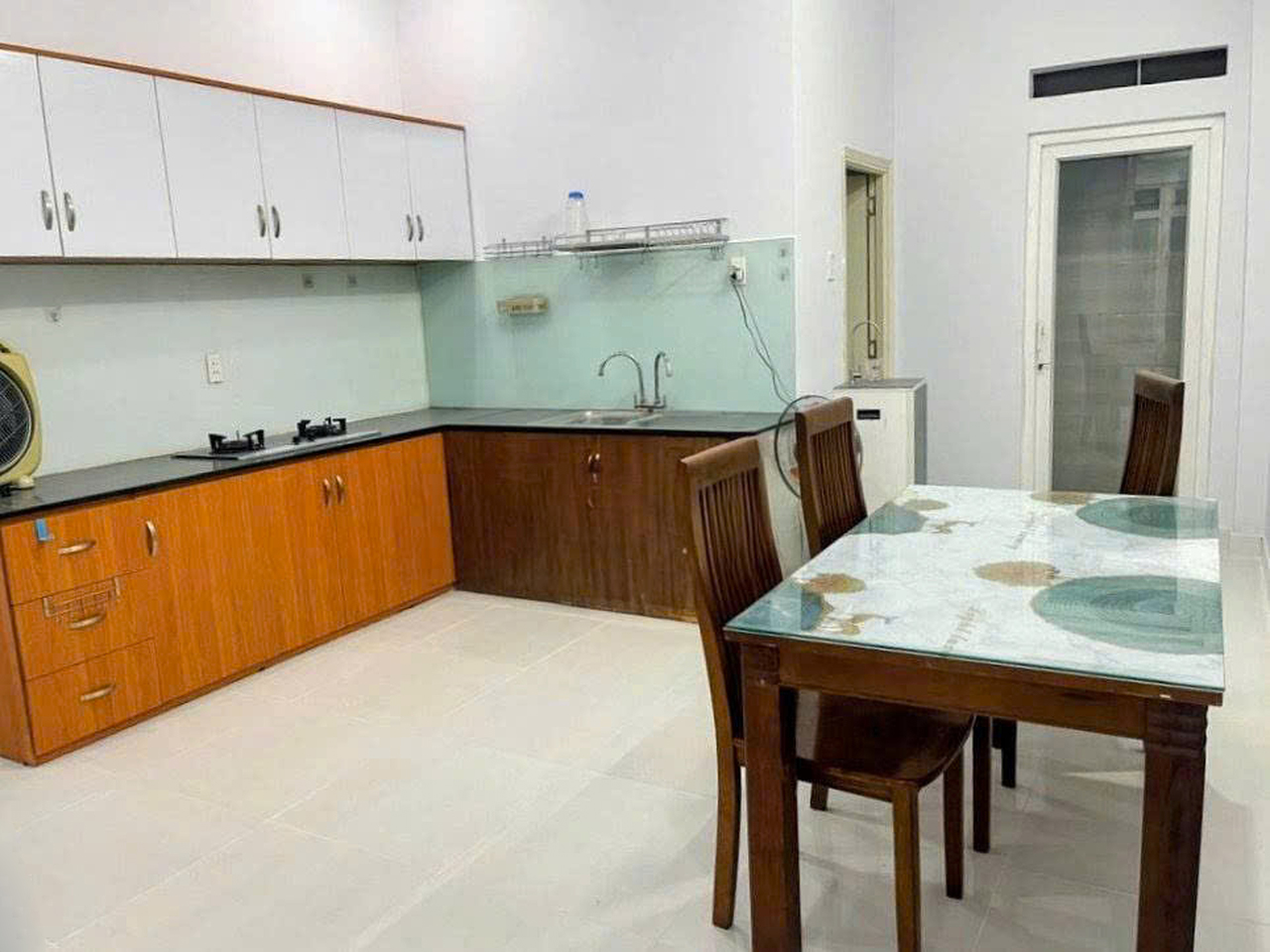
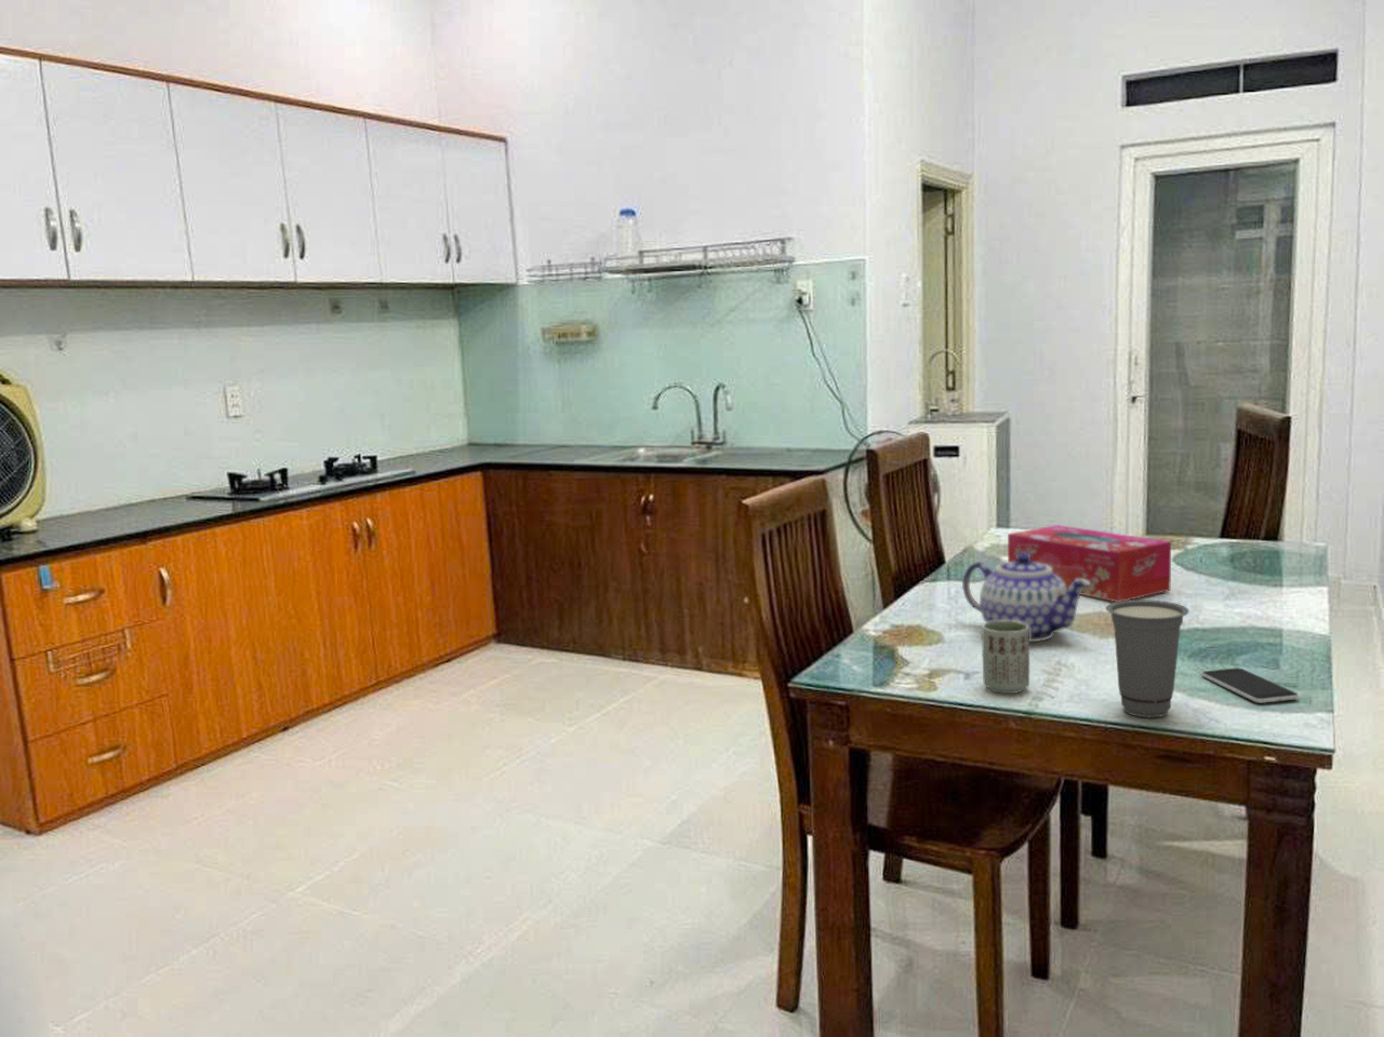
+ teapot [961,552,1090,643]
+ tissue box [1007,524,1173,602]
+ cup [1105,598,1190,718]
+ cup [981,621,1031,695]
+ smartphone [1200,667,1300,705]
